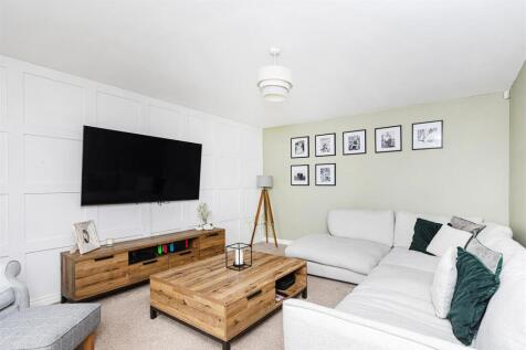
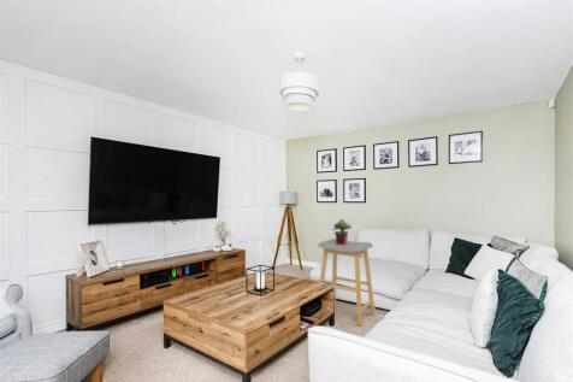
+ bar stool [317,237,377,328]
+ potted plant [331,218,353,245]
